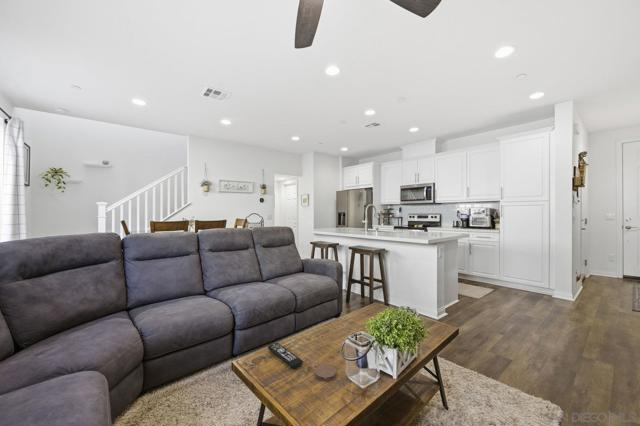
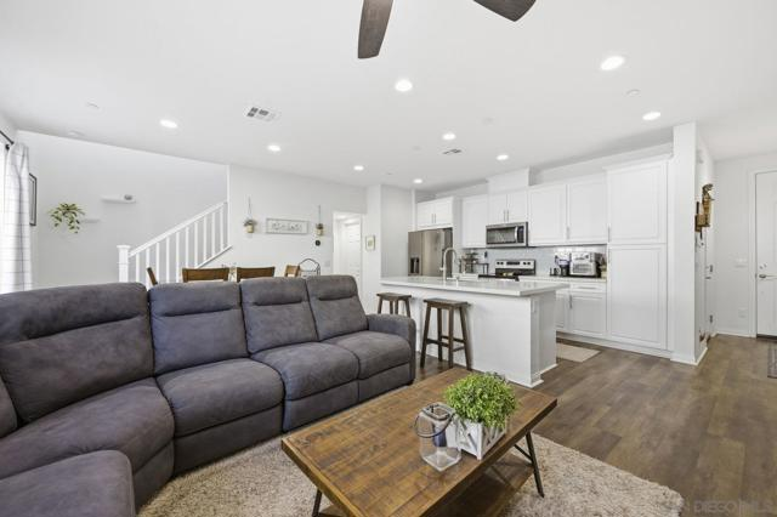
- coaster [314,364,337,382]
- remote control [267,342,304,369]
